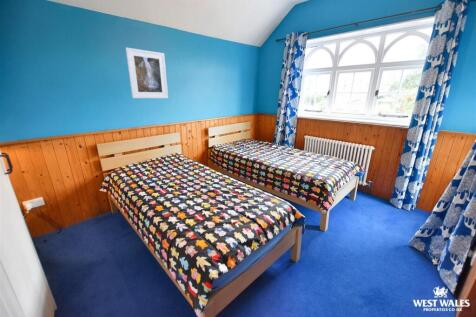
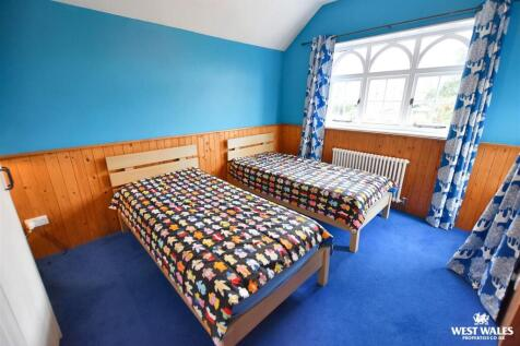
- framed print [125,47,169,99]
